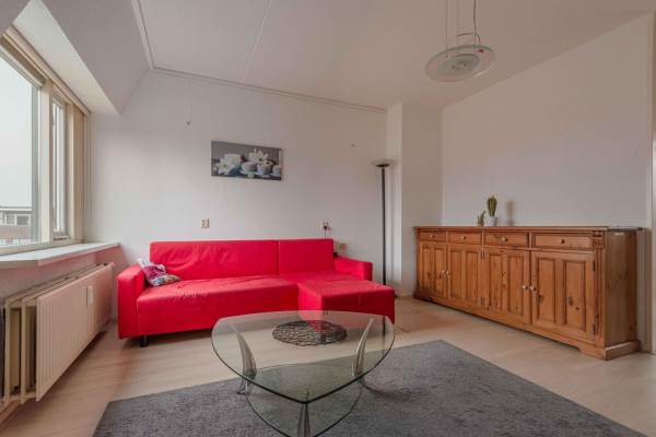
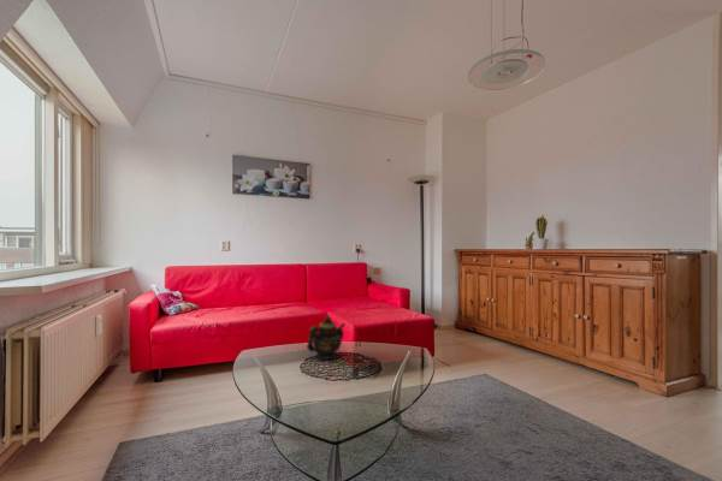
+ teapot [306,315,347,361]
